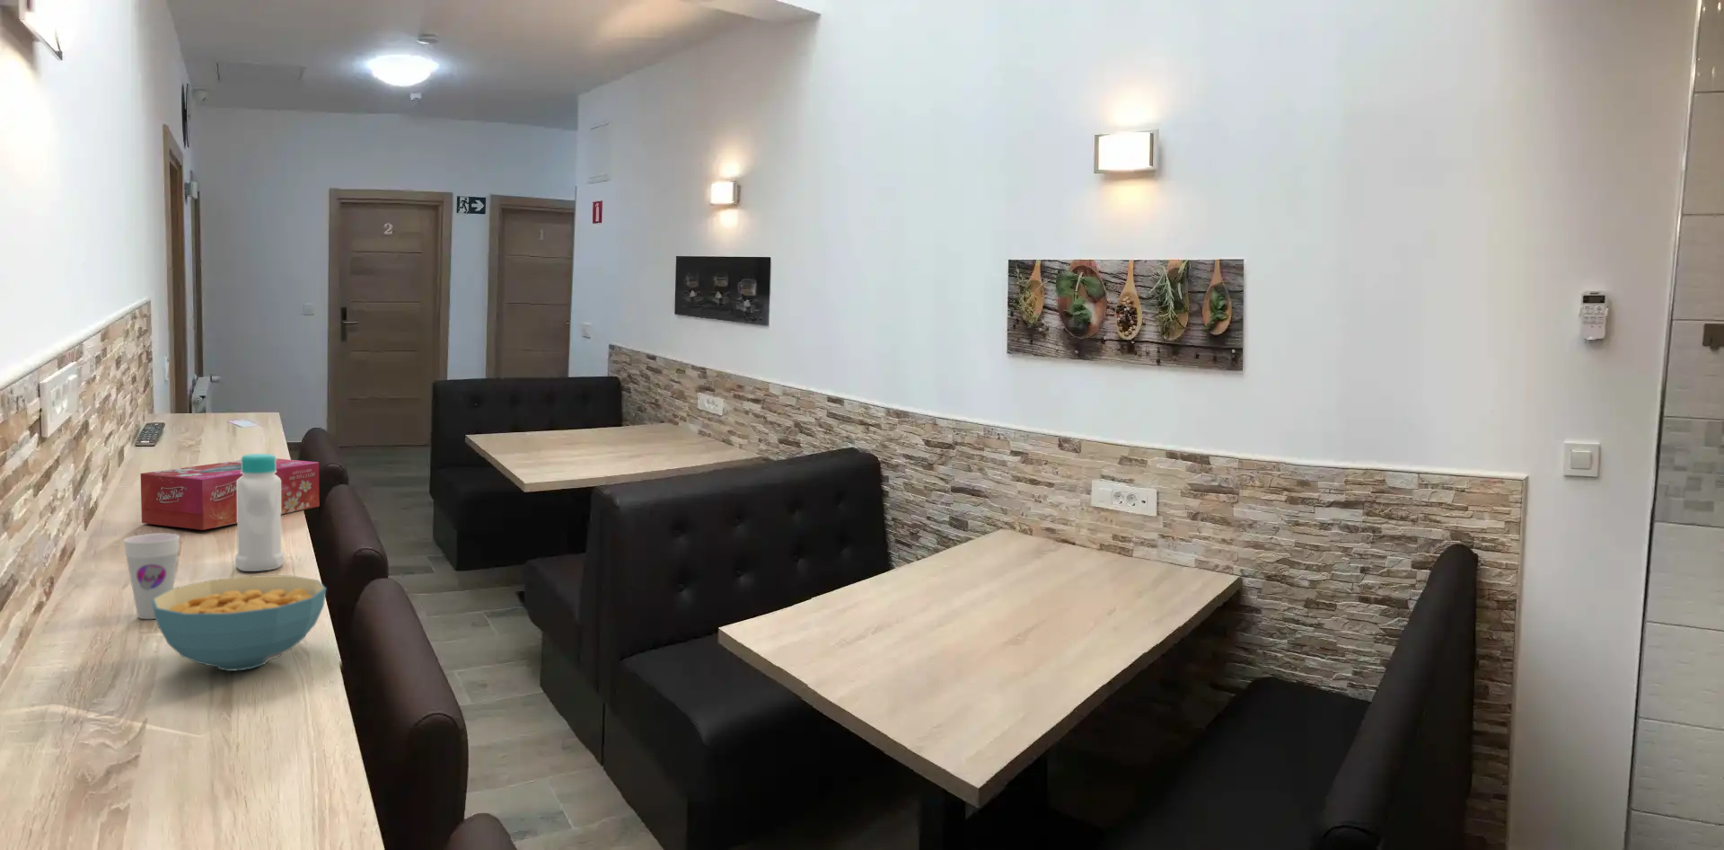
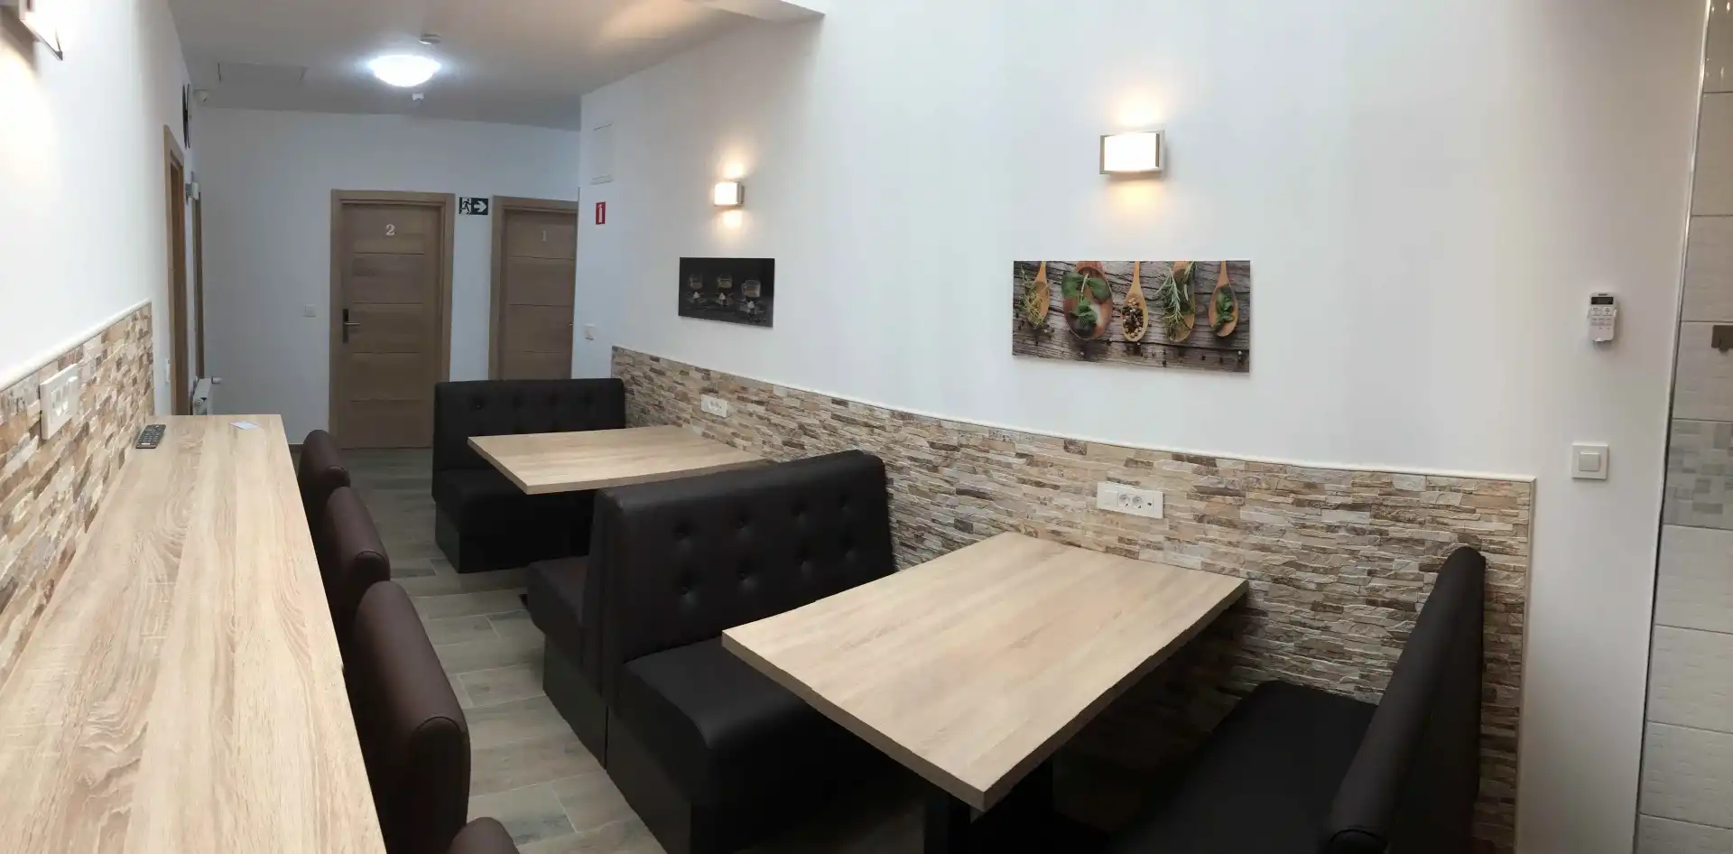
- tissue box [140,457,320,531]
- cereal bowl [152,575,327,672]
- bottle [234,453,285,573]
- cup [123,532,180,620]
